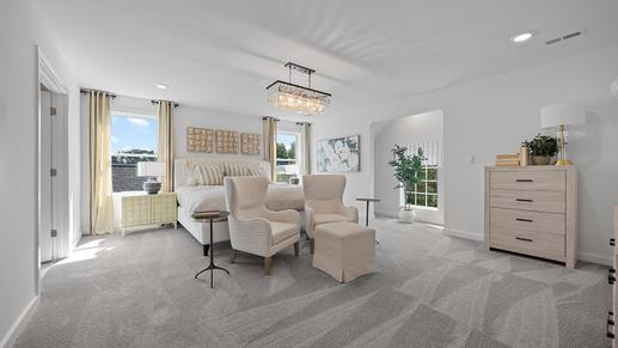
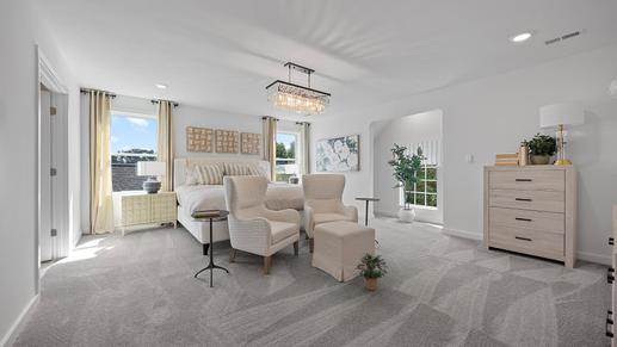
+ potted plant [354,252,389,291]
